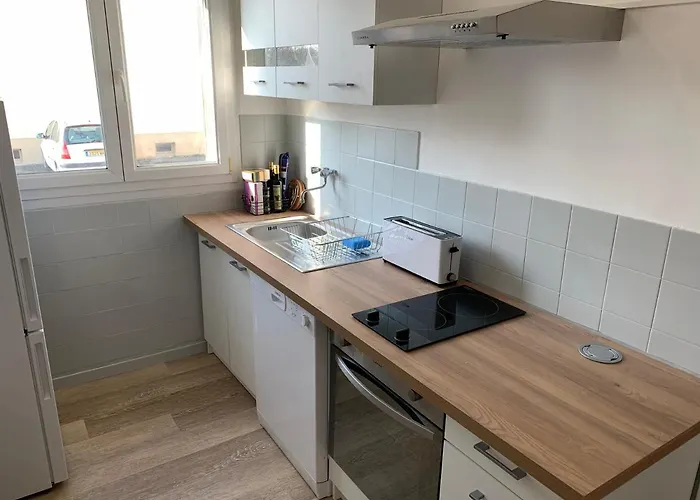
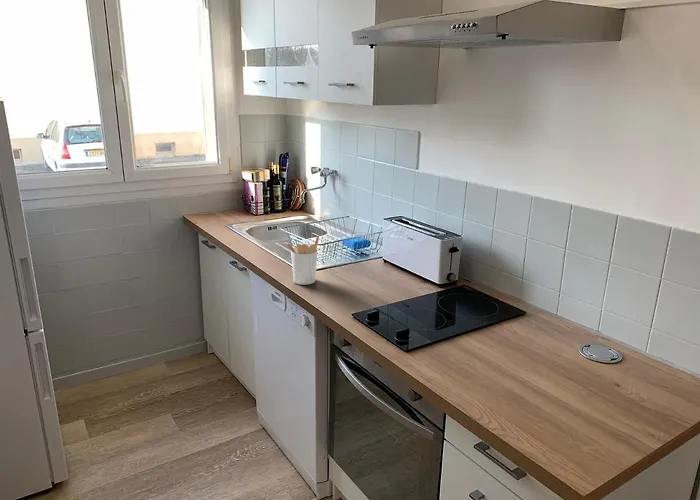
+ utensil holder [285,234,321,286]
